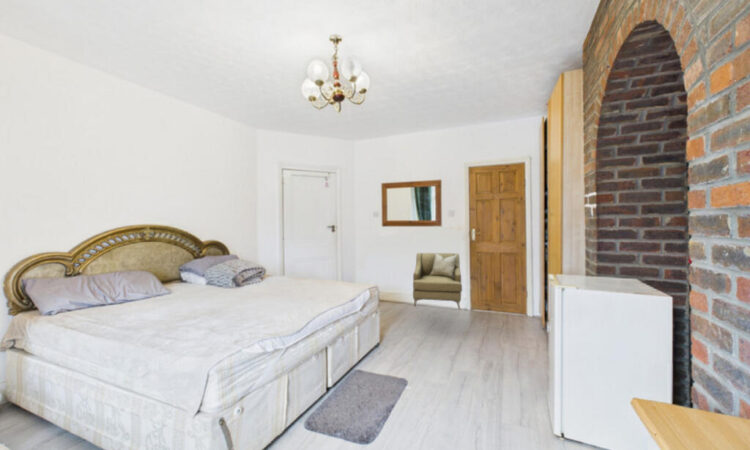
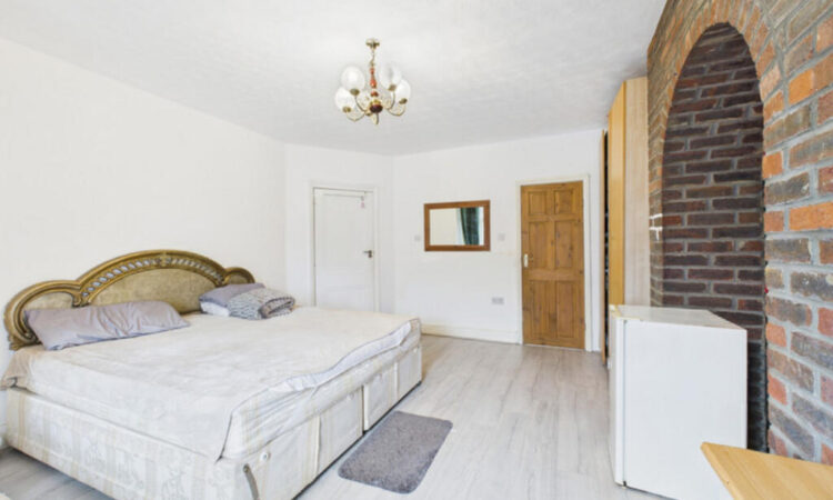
- armchair [412,252,463,310]
